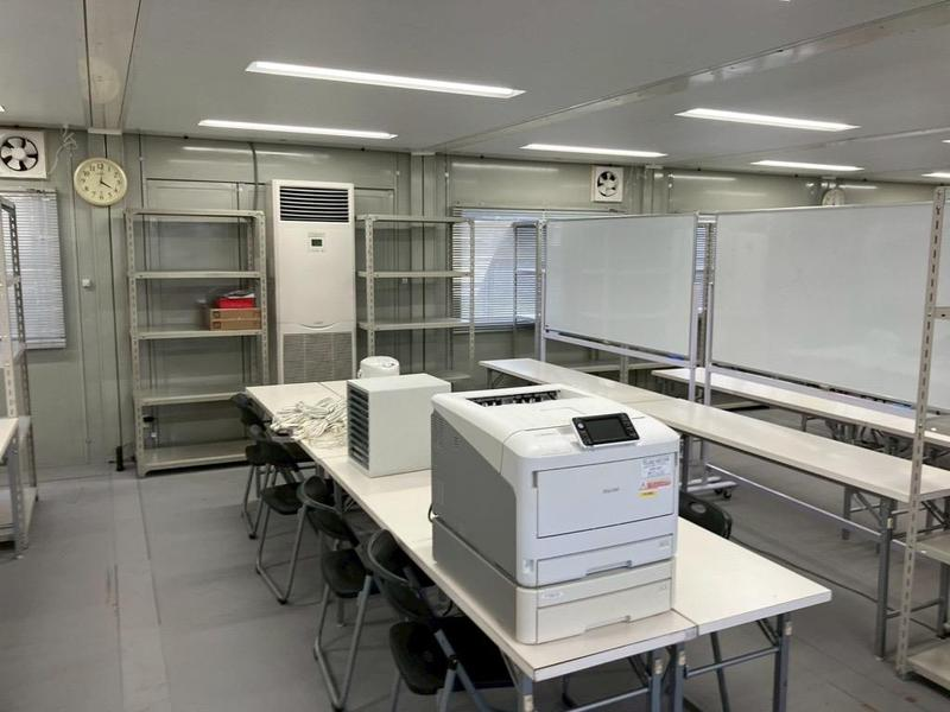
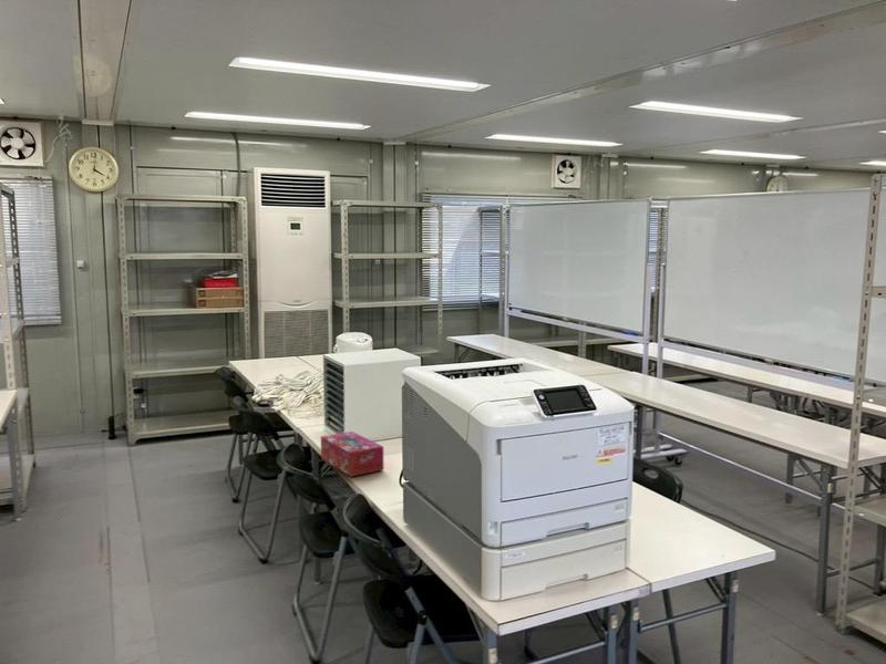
+ tissue box [320,430,384,477]
